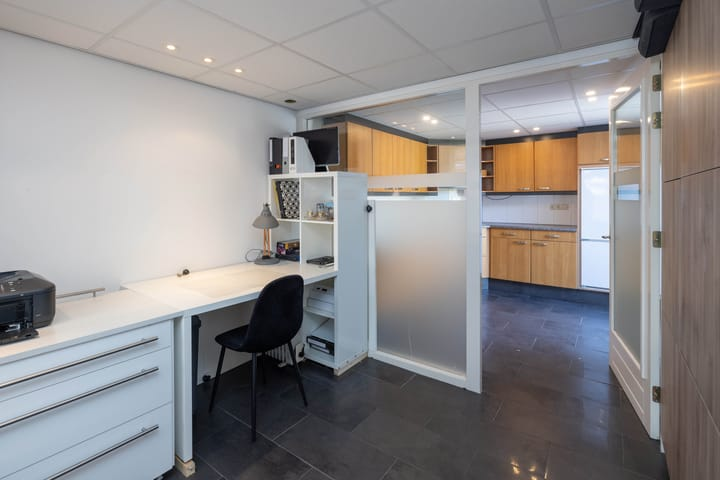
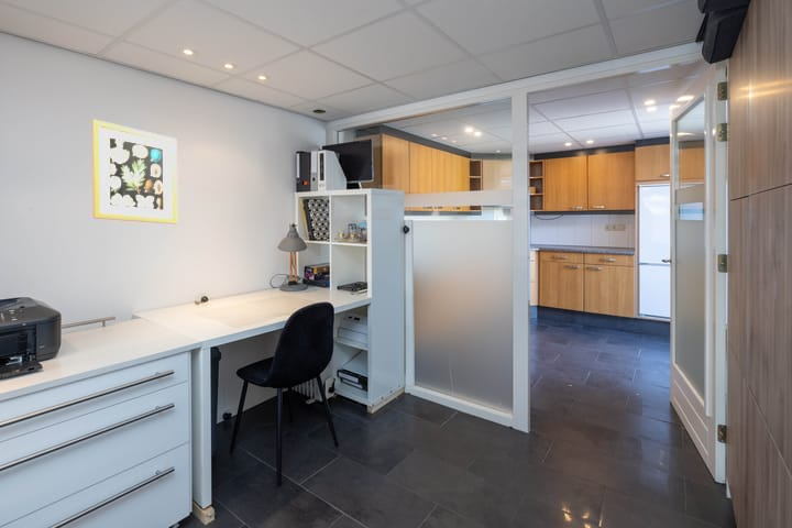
+ wall art [91,118,178,226]
